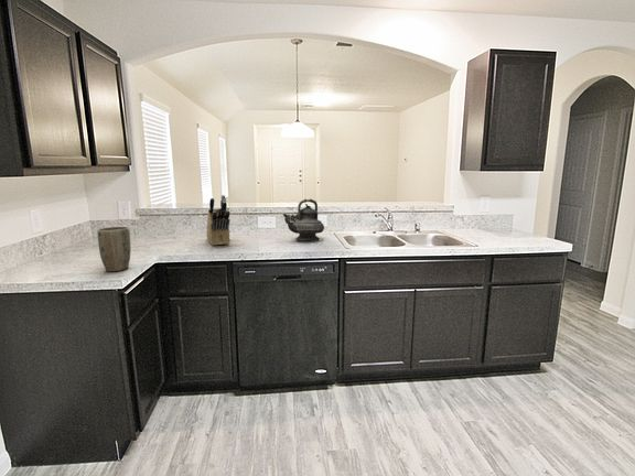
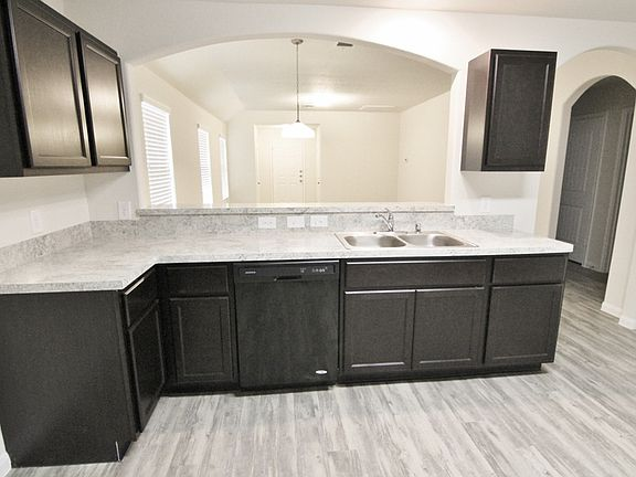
- knife block [206,194,232,246]
- plant pot [96,226,132,272]
- teapot [282,197,325,242]
